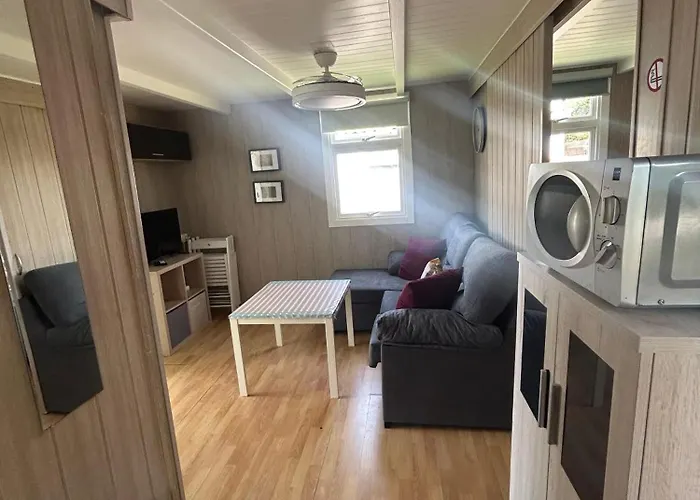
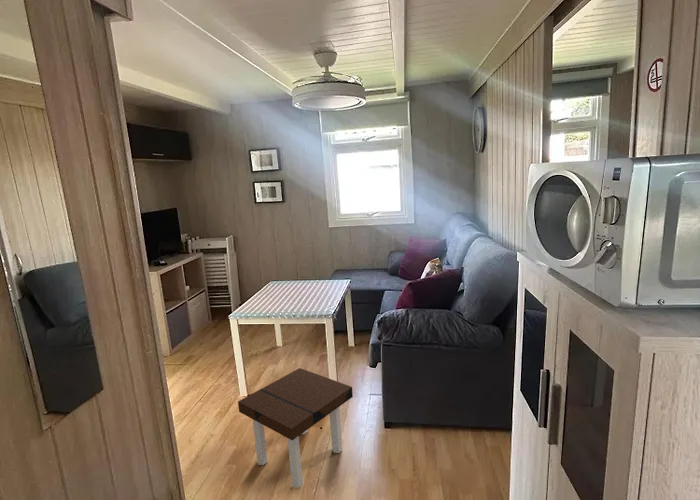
+ side table [237,367,354,489]
